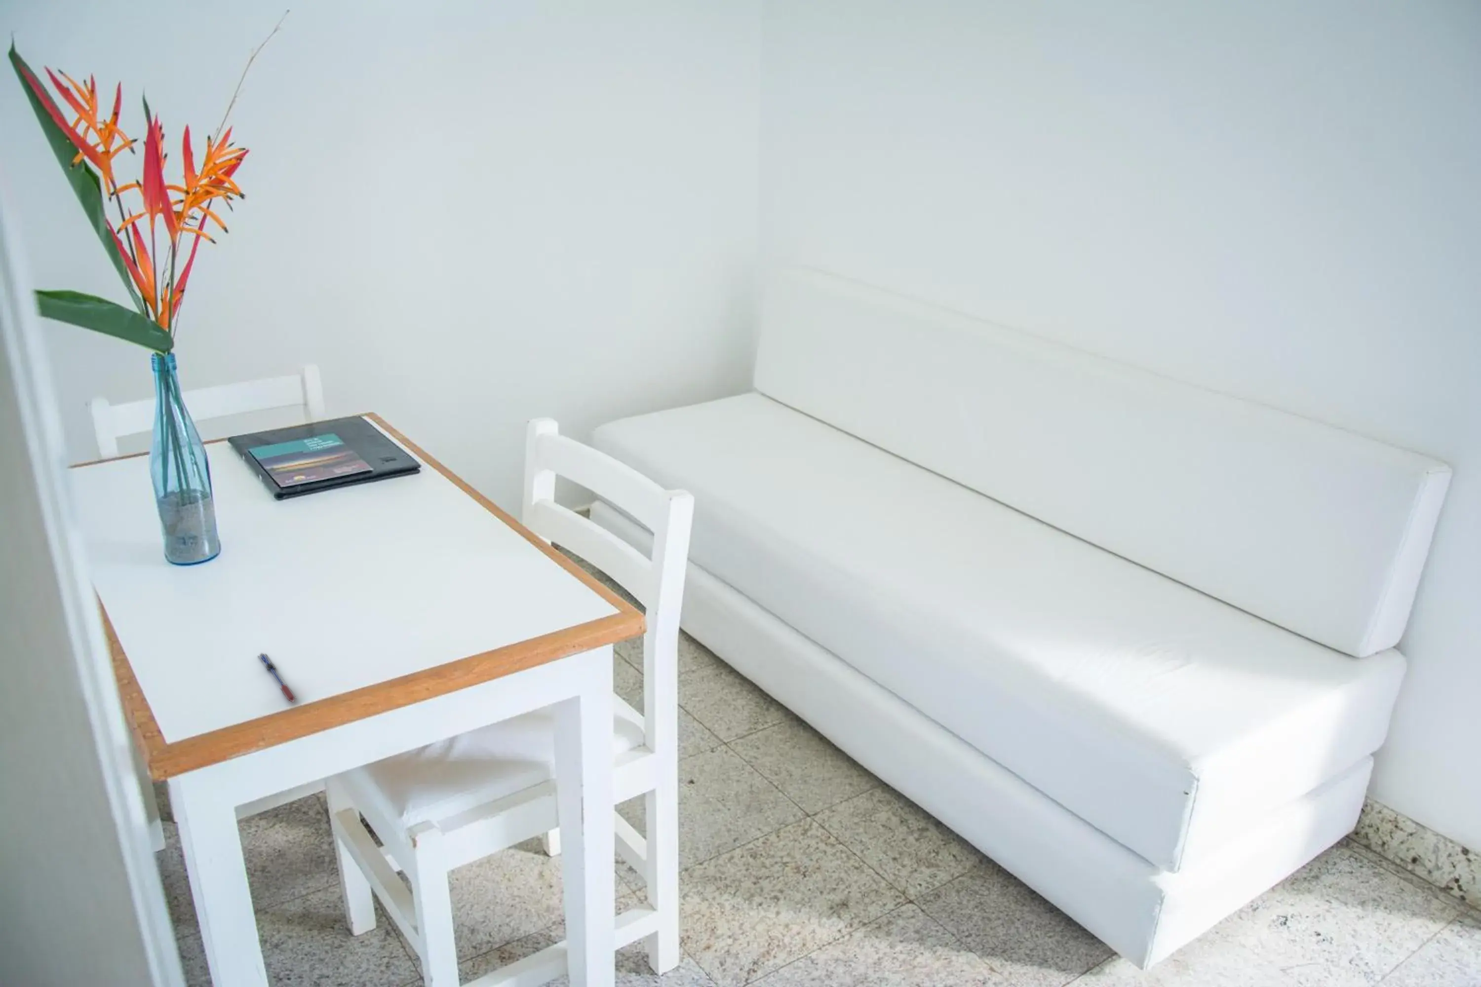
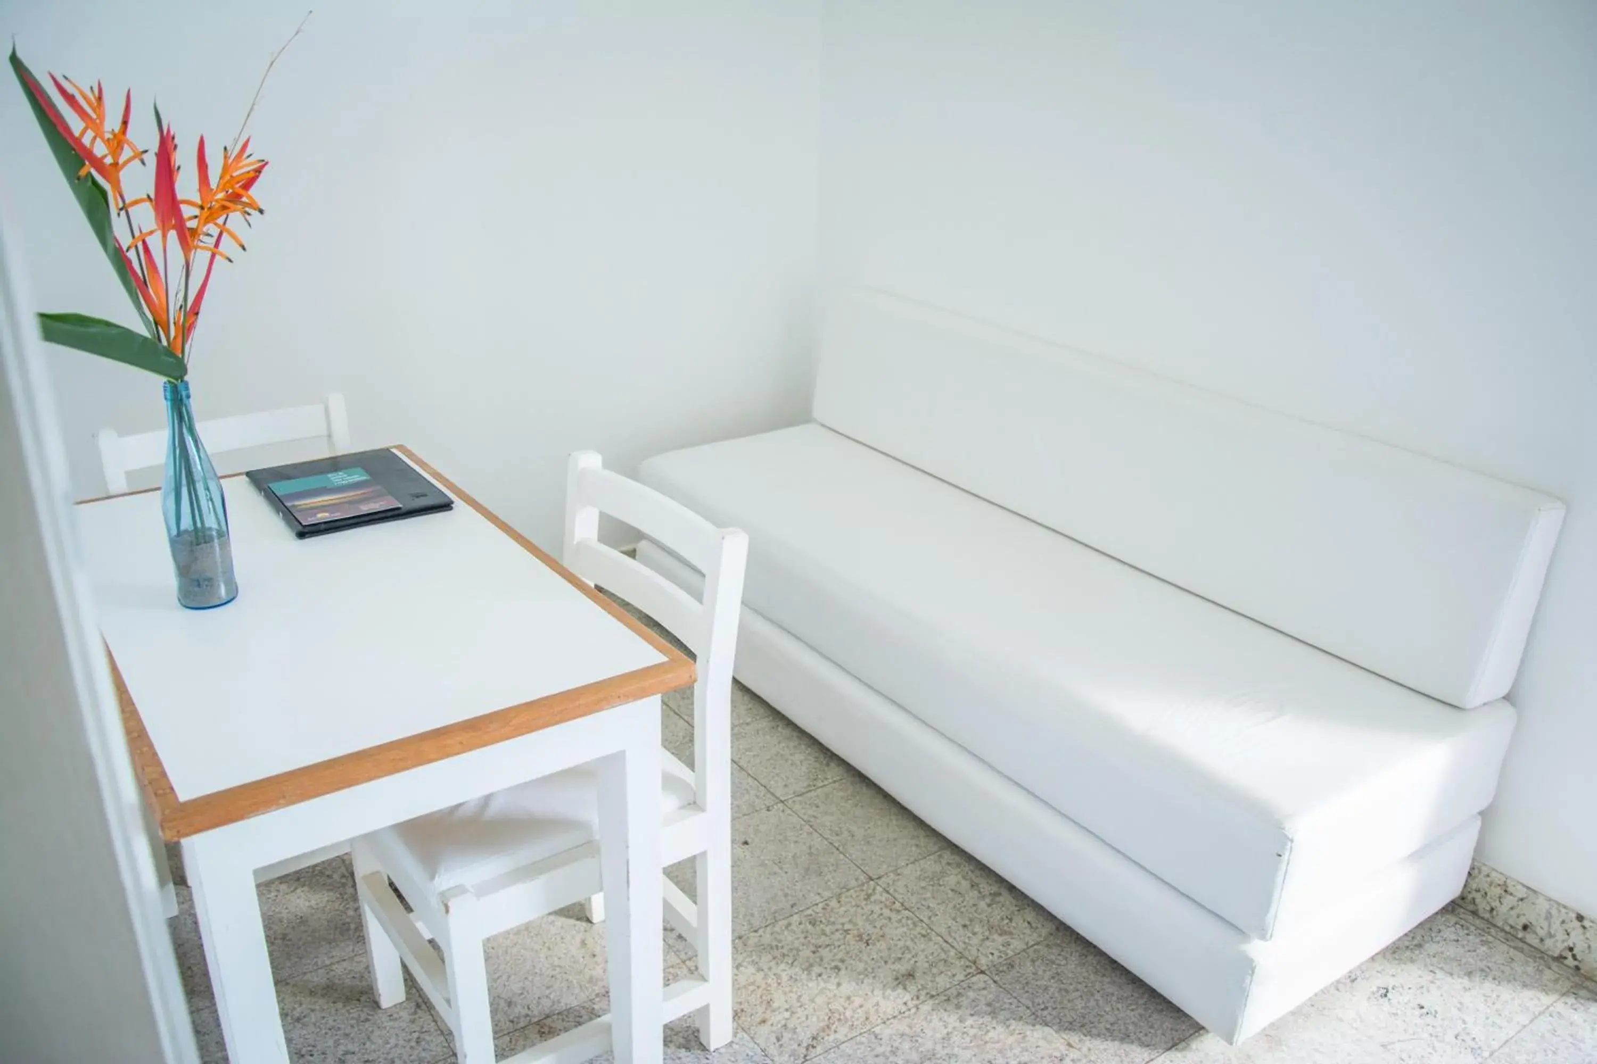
- pen [257,652,298,703]
